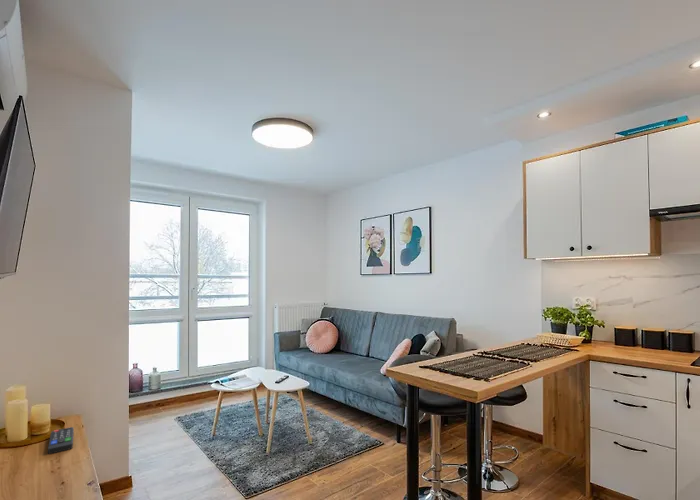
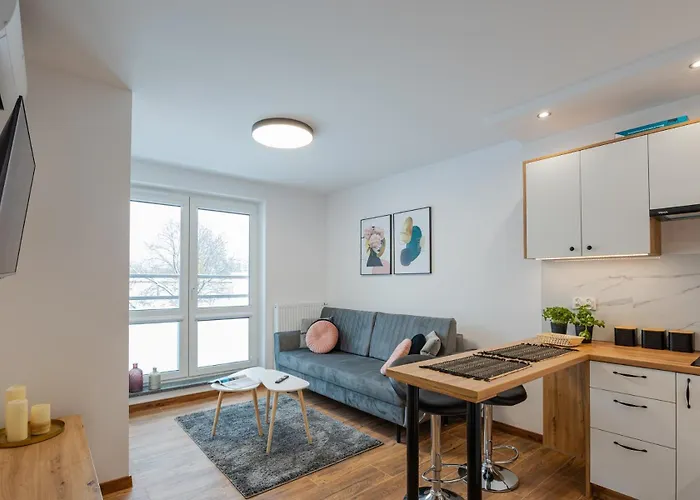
- remote control [47,426,75,455]
